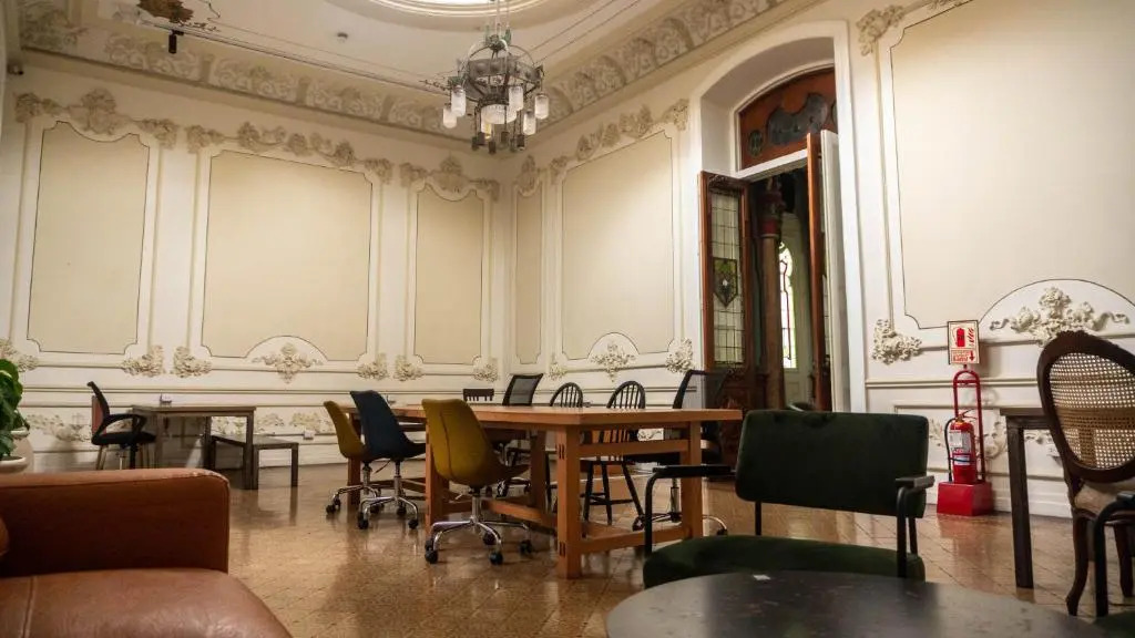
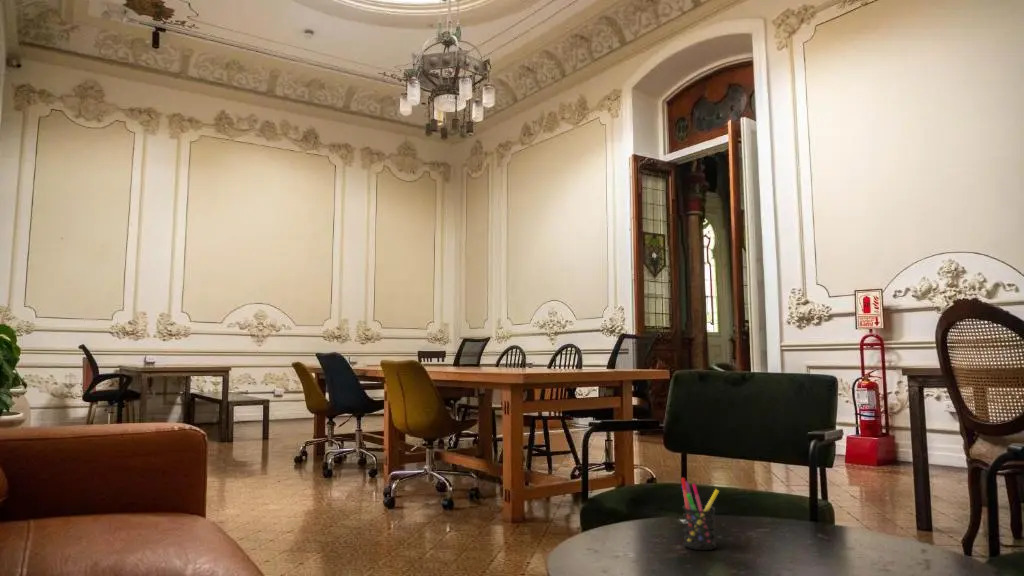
+ pen holder [680,477,720,551]
